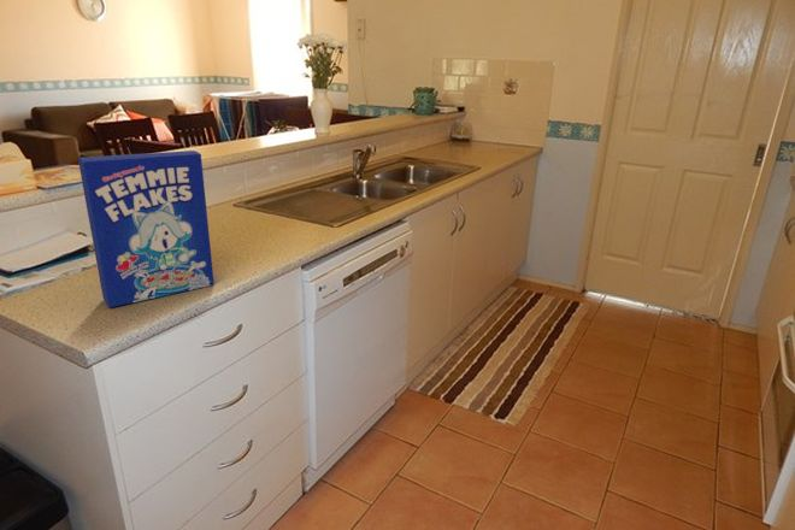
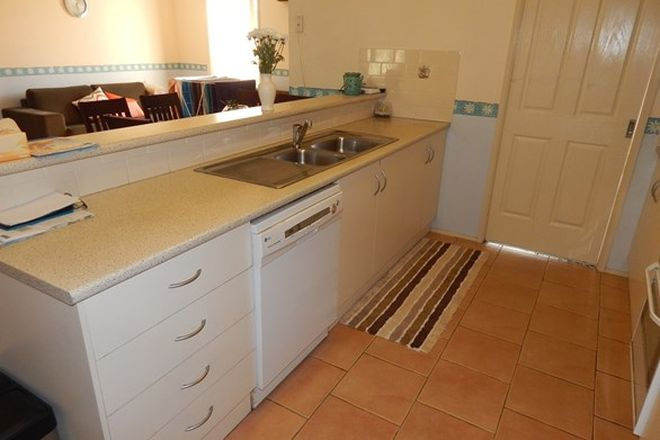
- cereal box [77,149,216,308]
